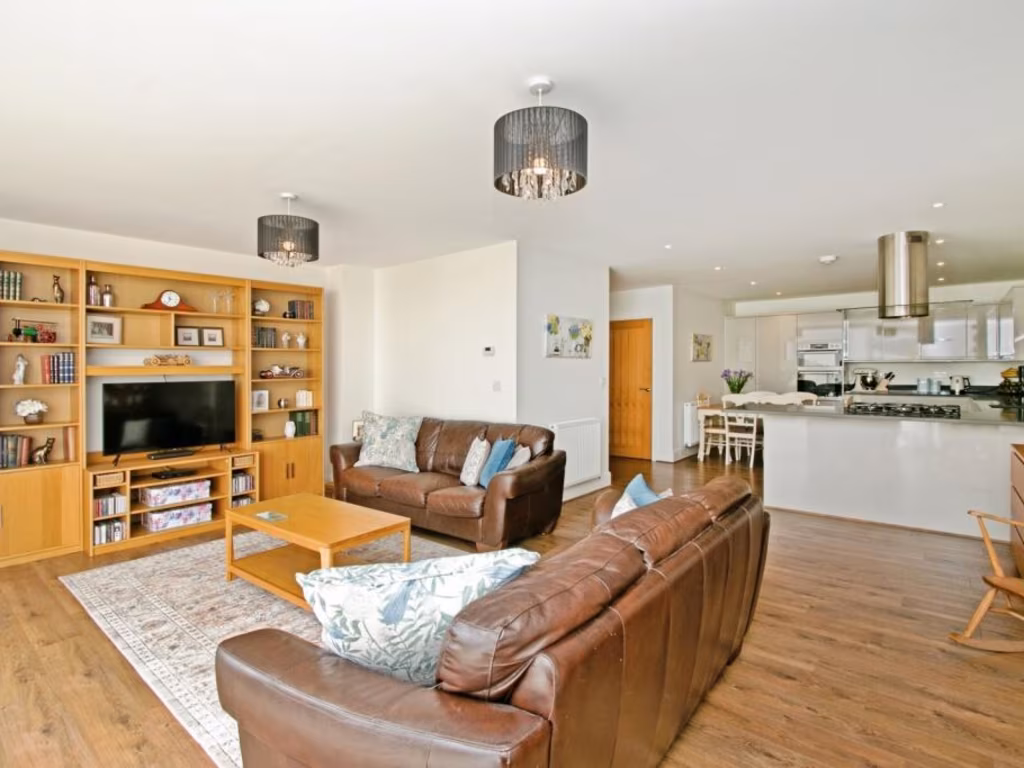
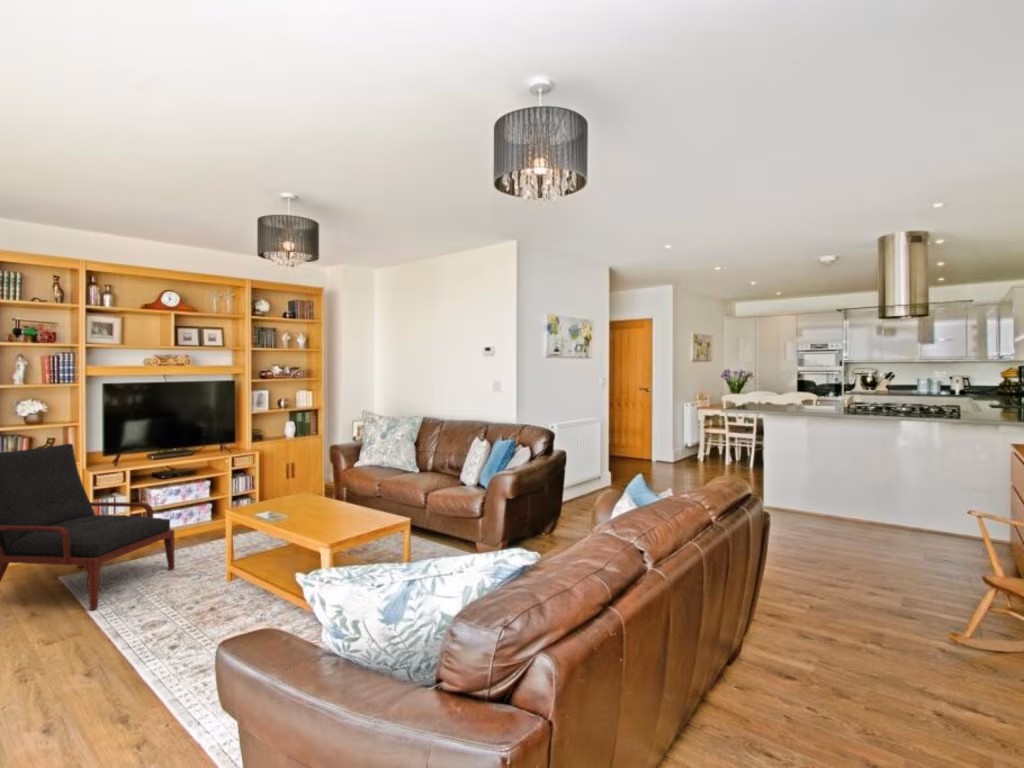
+ armchair [0,443,176,610]
